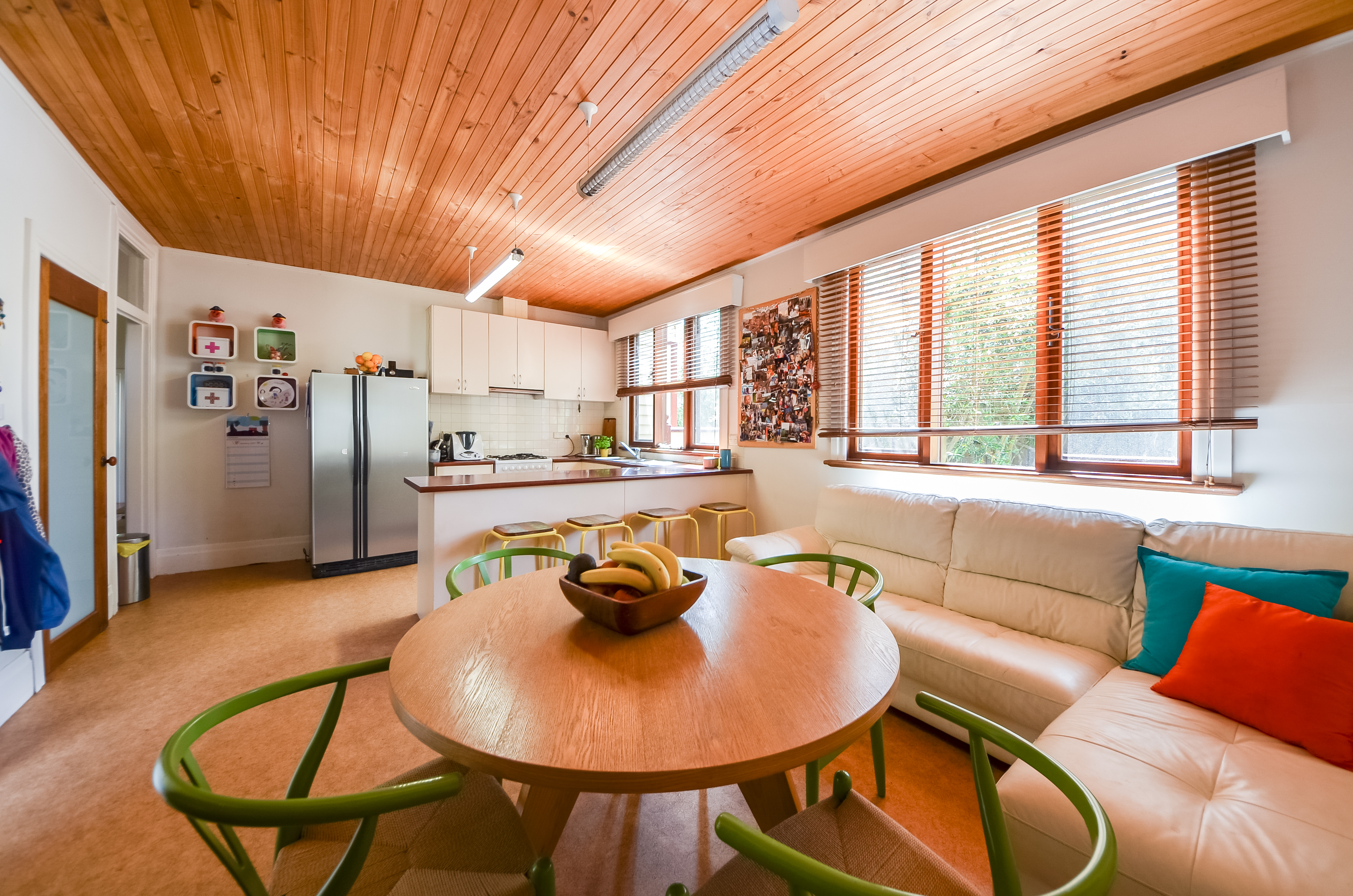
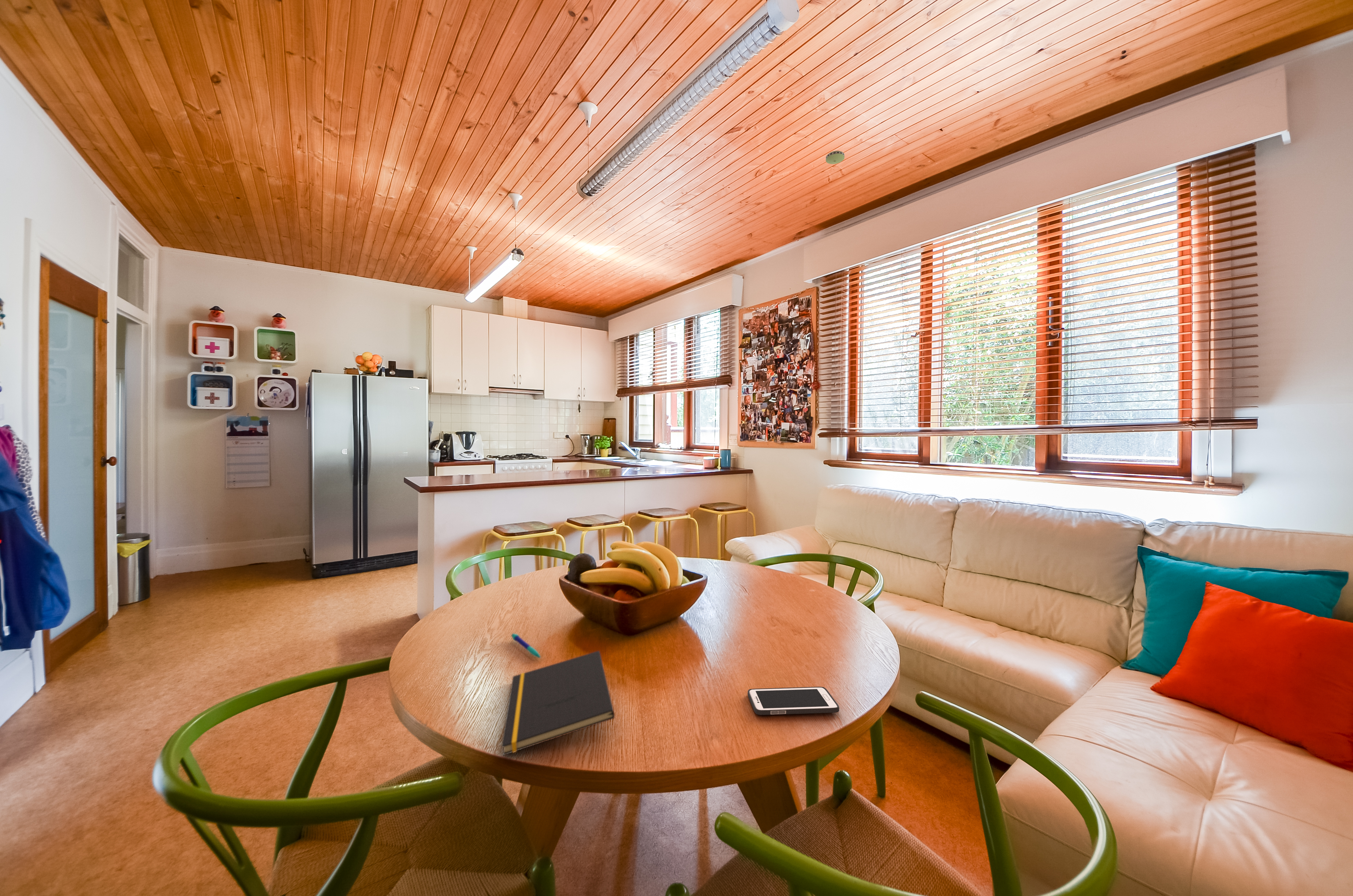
+ notepad [501,650,615,756]
+ pen [511,633,541,658]
+ smoke detector [825,150,845,164]
+ cell phone [747,686,840,716]
